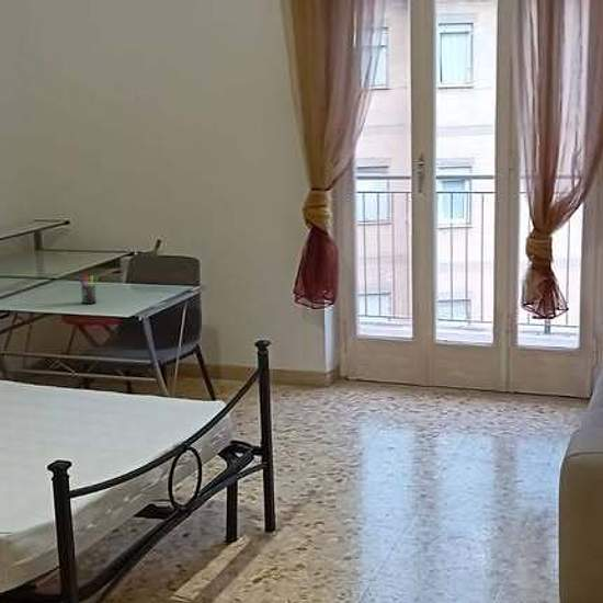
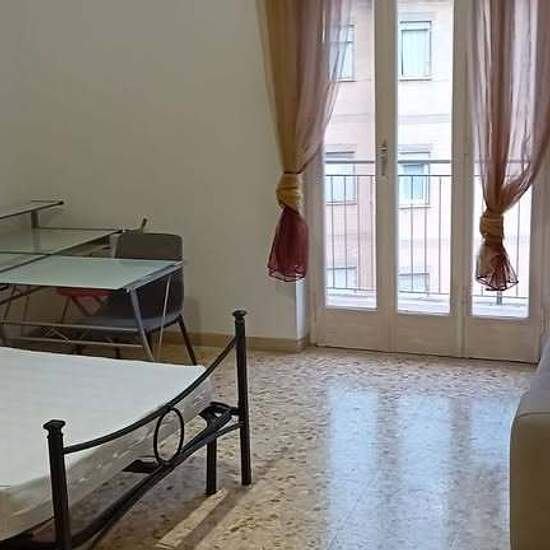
- pen holder [77,273,100,305]
